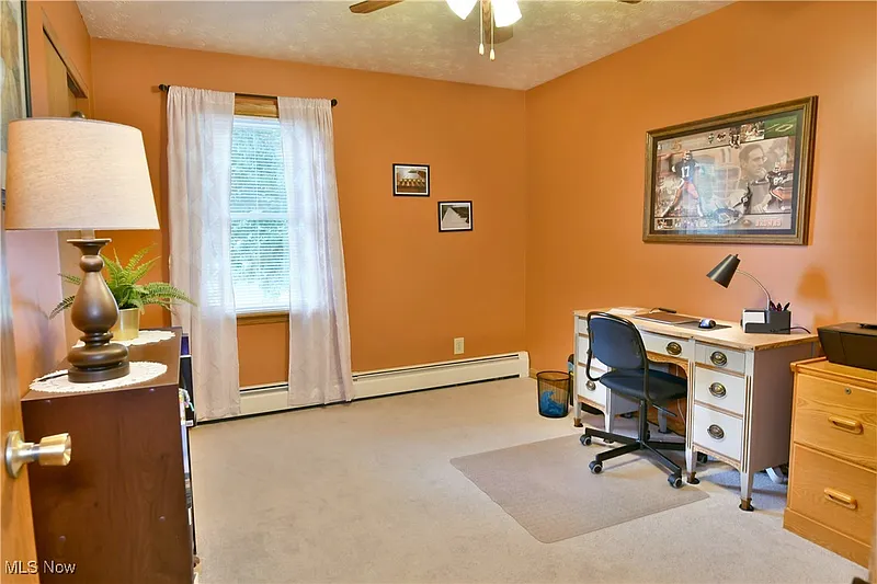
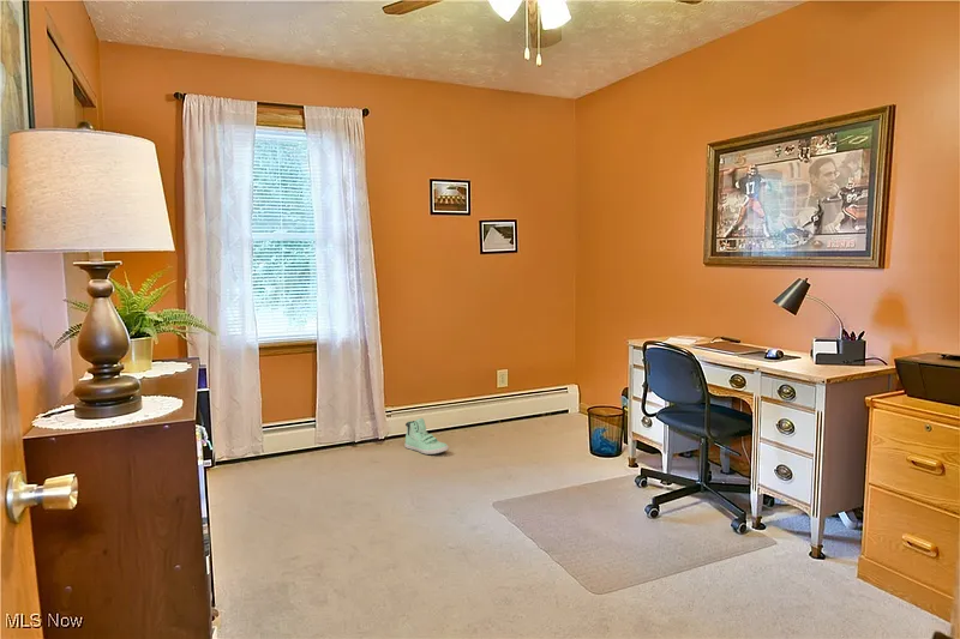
+ sneaker [404,417,450,456]
